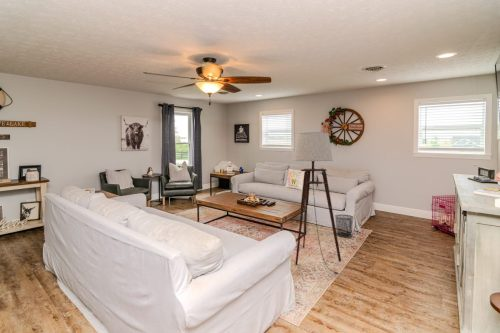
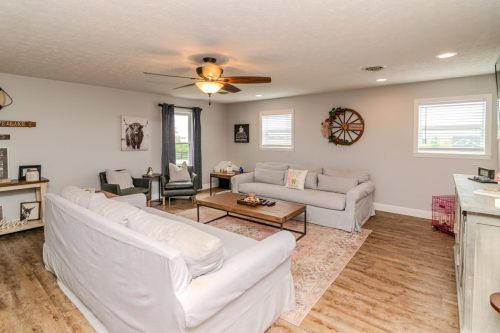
- waste bin [334,214,355,238]
- floor lamp [293,131,342,276]
